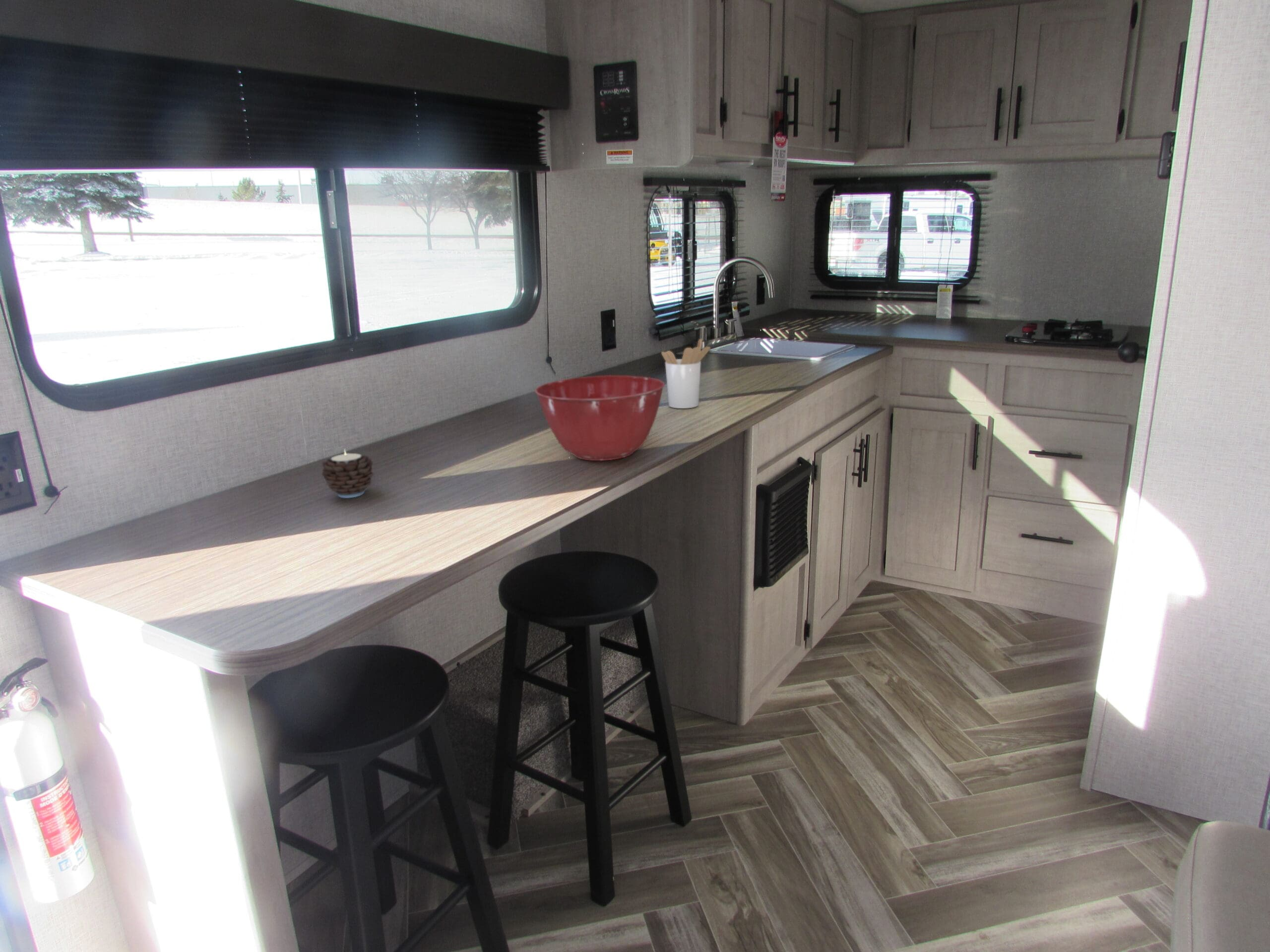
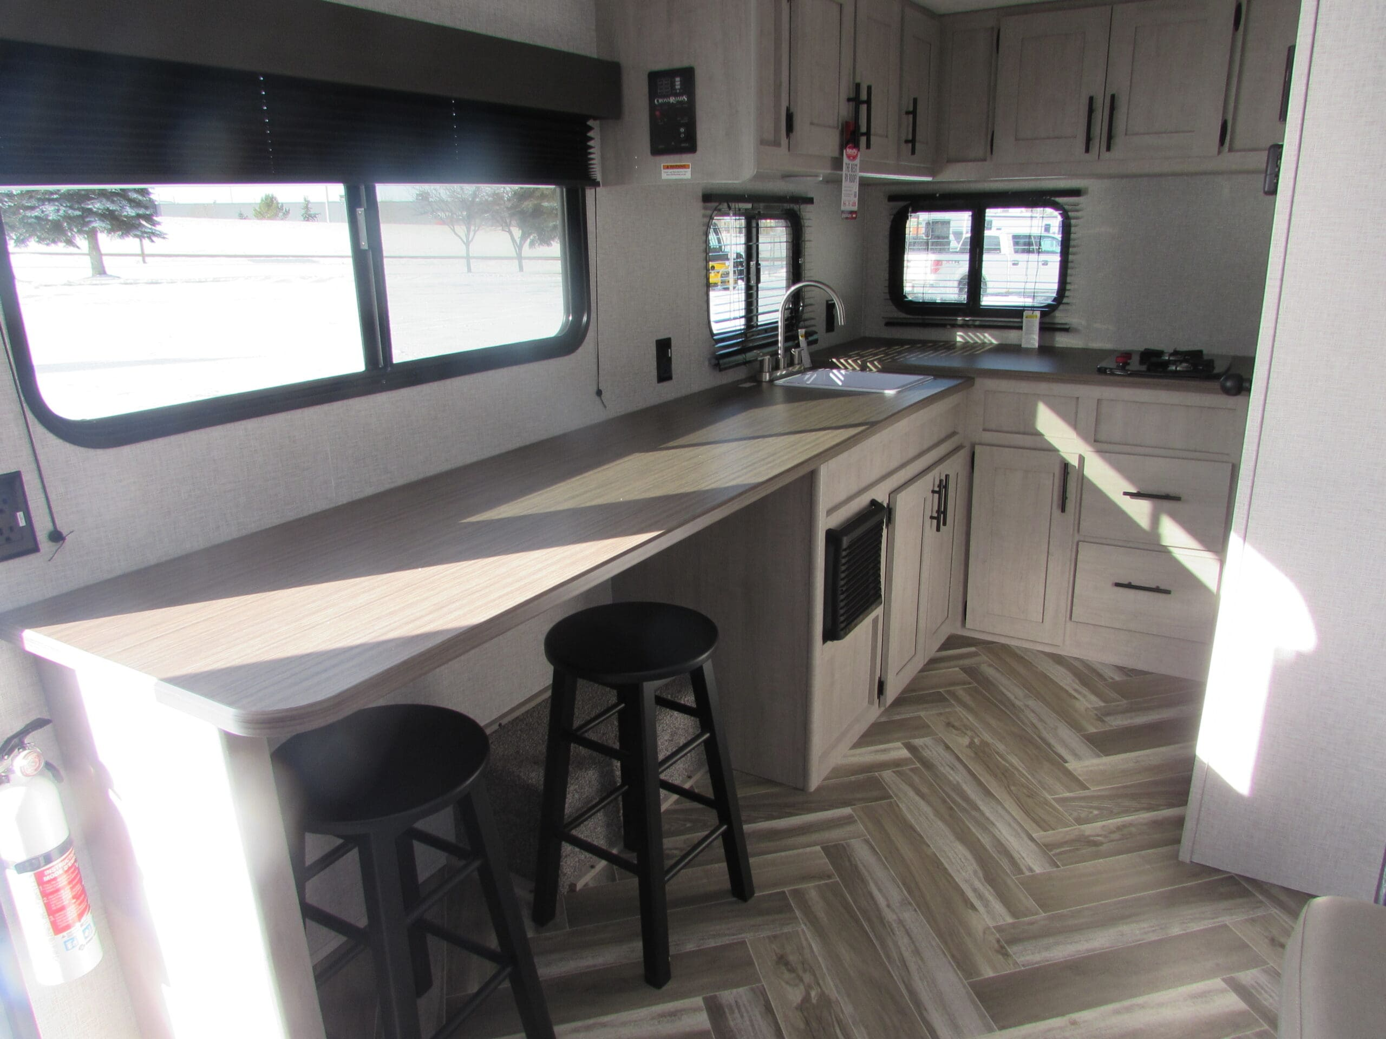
- candle [321,448,374,498]
- mixing bowl [535,375,665,461]
- utensil holder [661,338,711,409]
